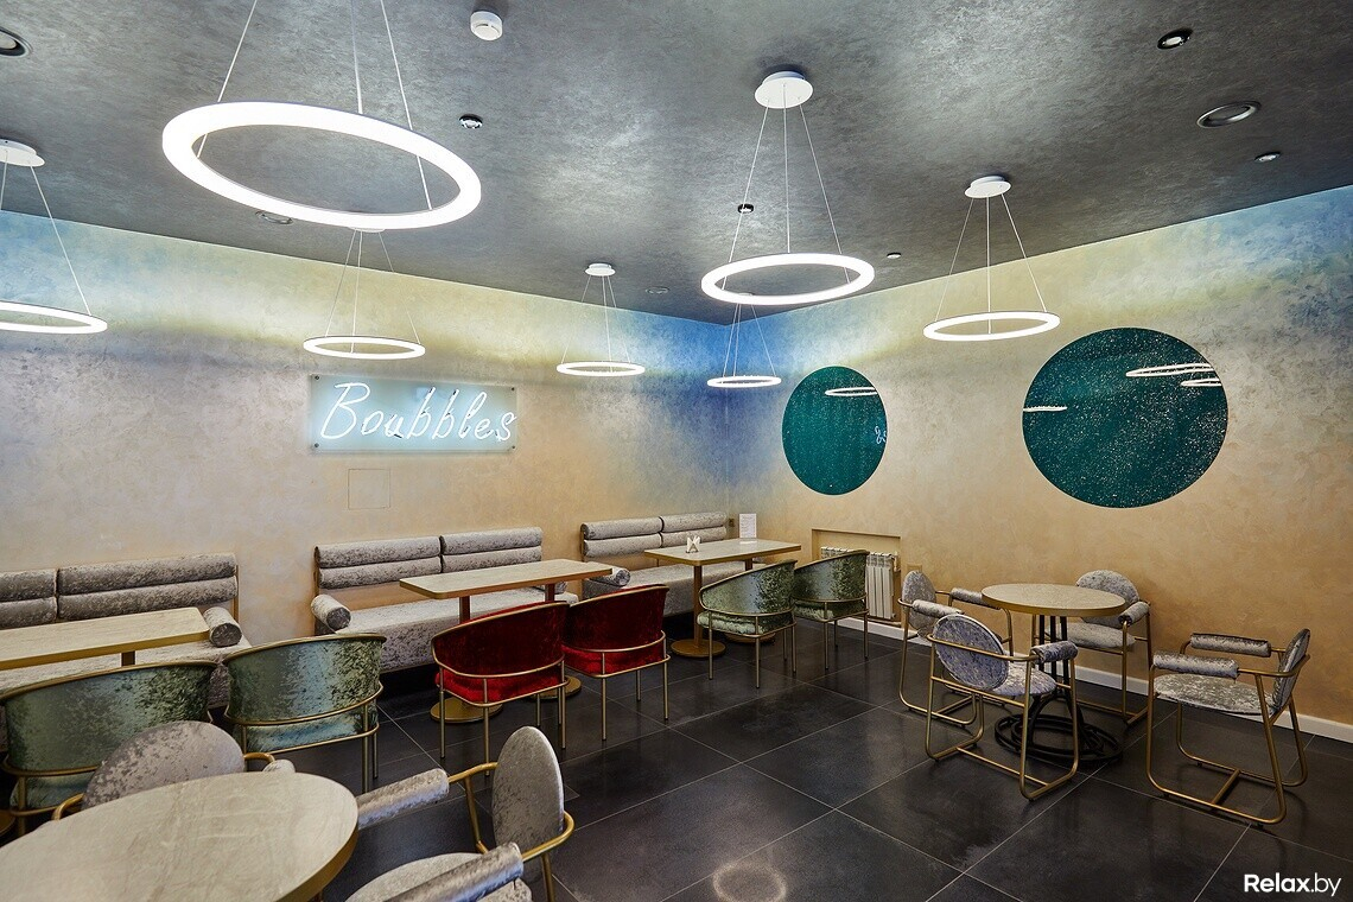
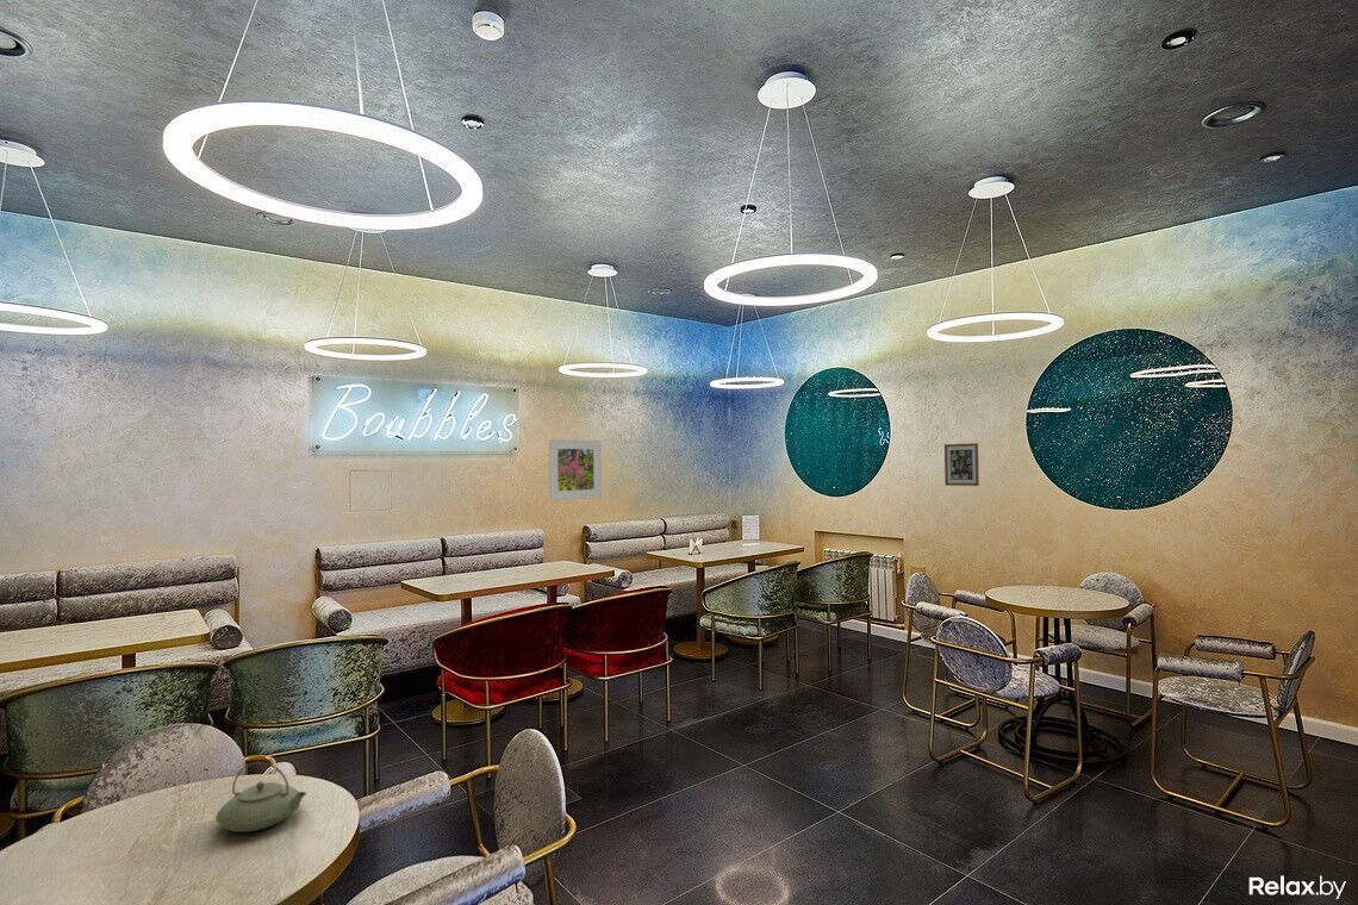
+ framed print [548,438,603,501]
+ teapot [214,761,307,834]
+ wall art [943,442,980,487]
